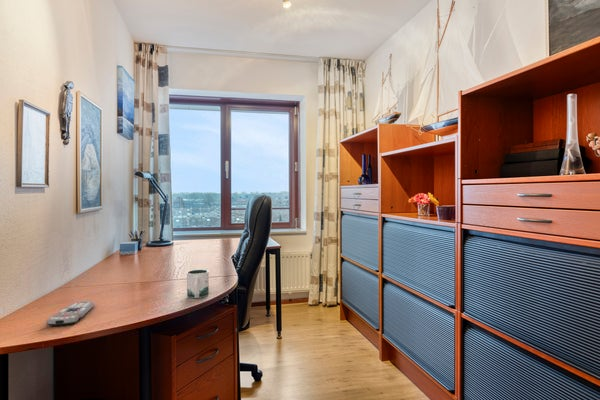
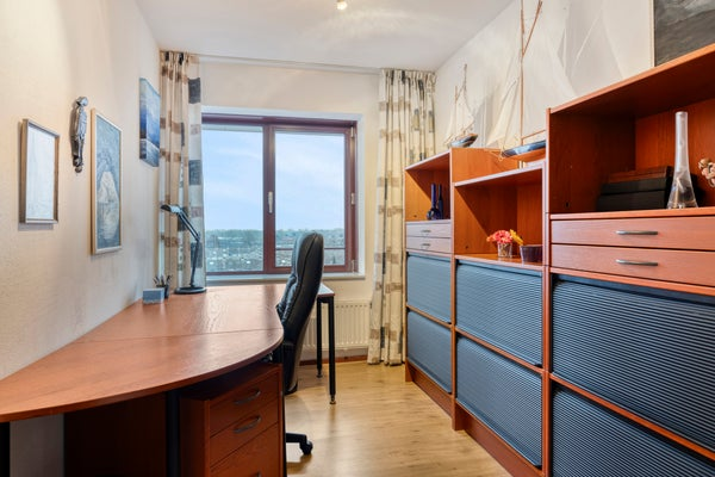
- remote control [45,300,95,327]
- mug [186,269,210,299]
